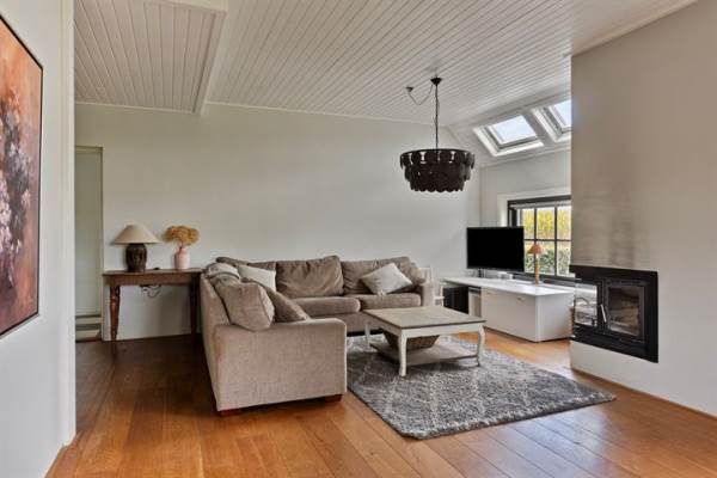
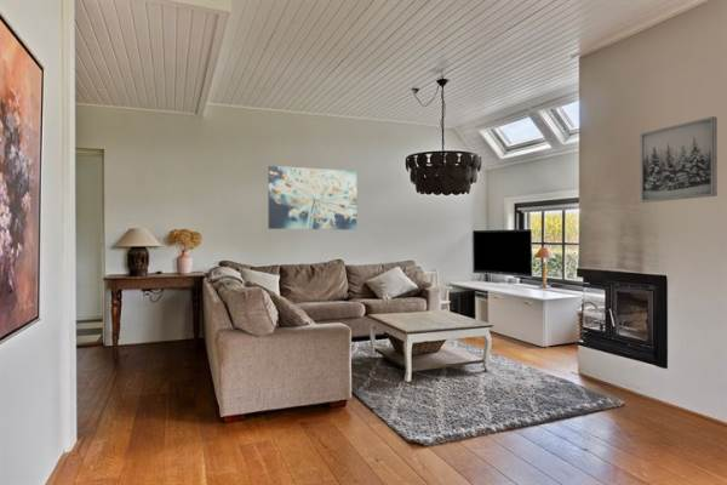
+ wall art [268,165,357,232]
+ wall art [640,115,719,204]
